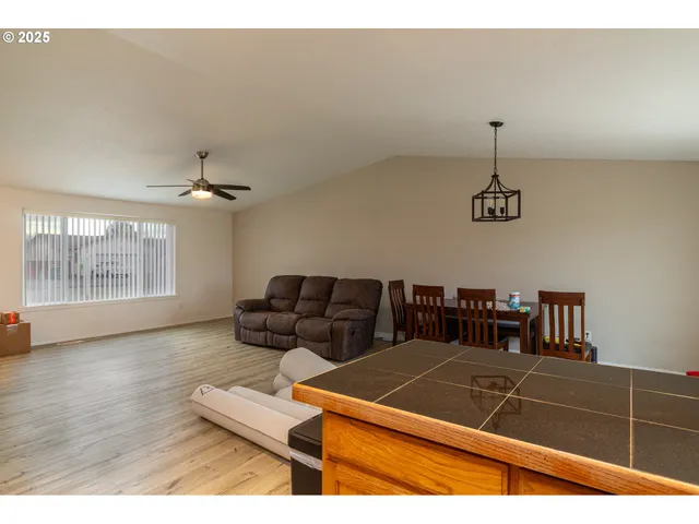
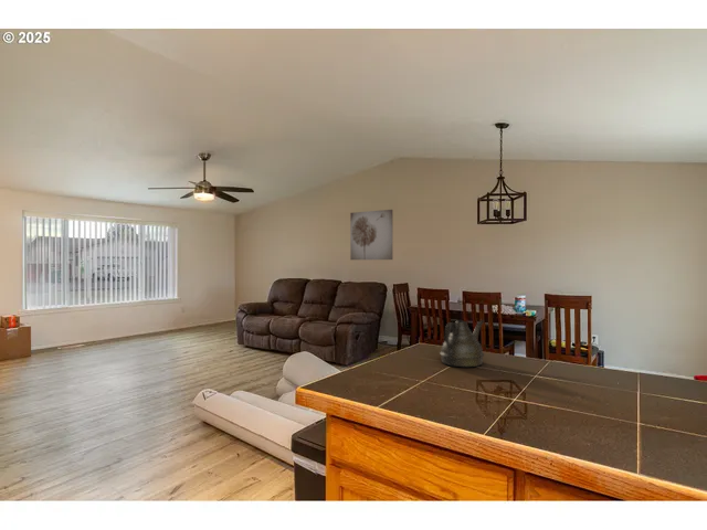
+ wall art [349,209,393,261]
+ teapot [439,319,486,368]
